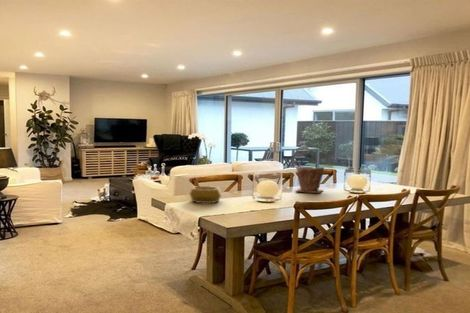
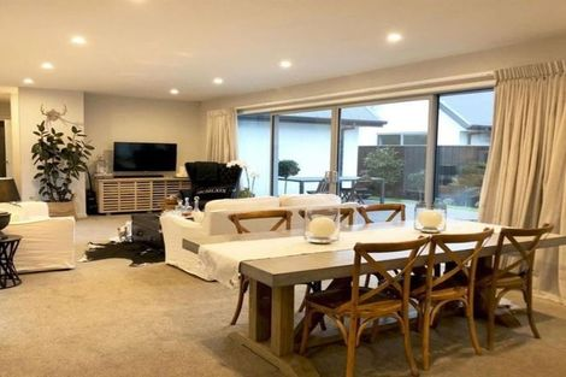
- plant pot [295,165,325,194]
- decorative bowl [189,185,223,204]
